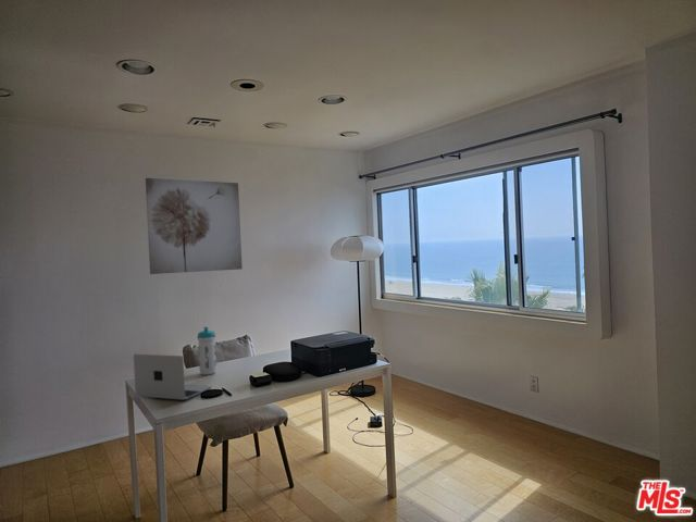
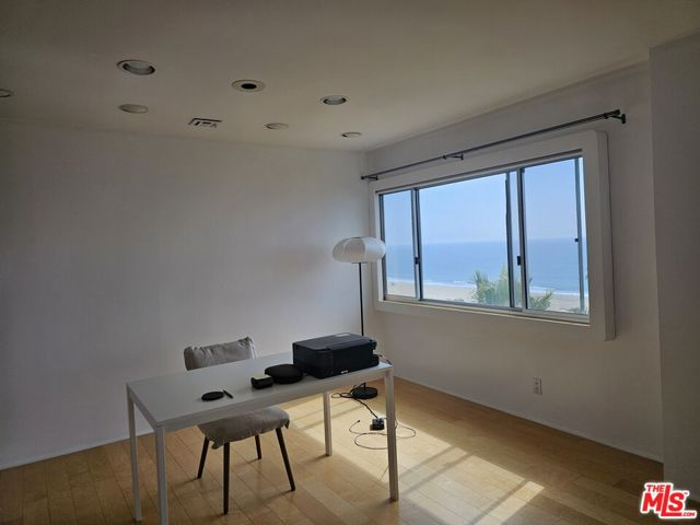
- wall art [145,177,244,275]
- laptop [133,353,212,401]
- water bottle [197,326,217,376]
